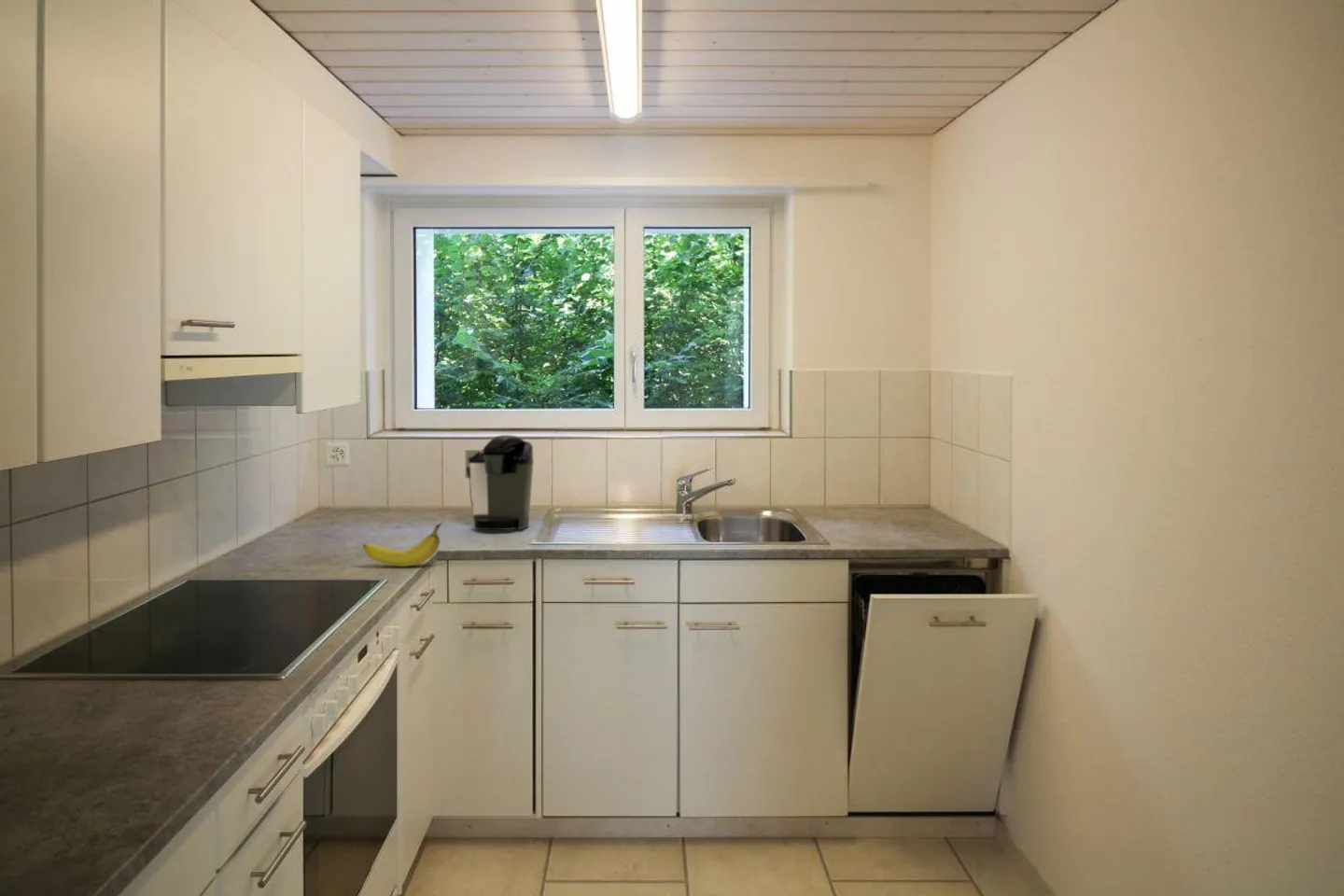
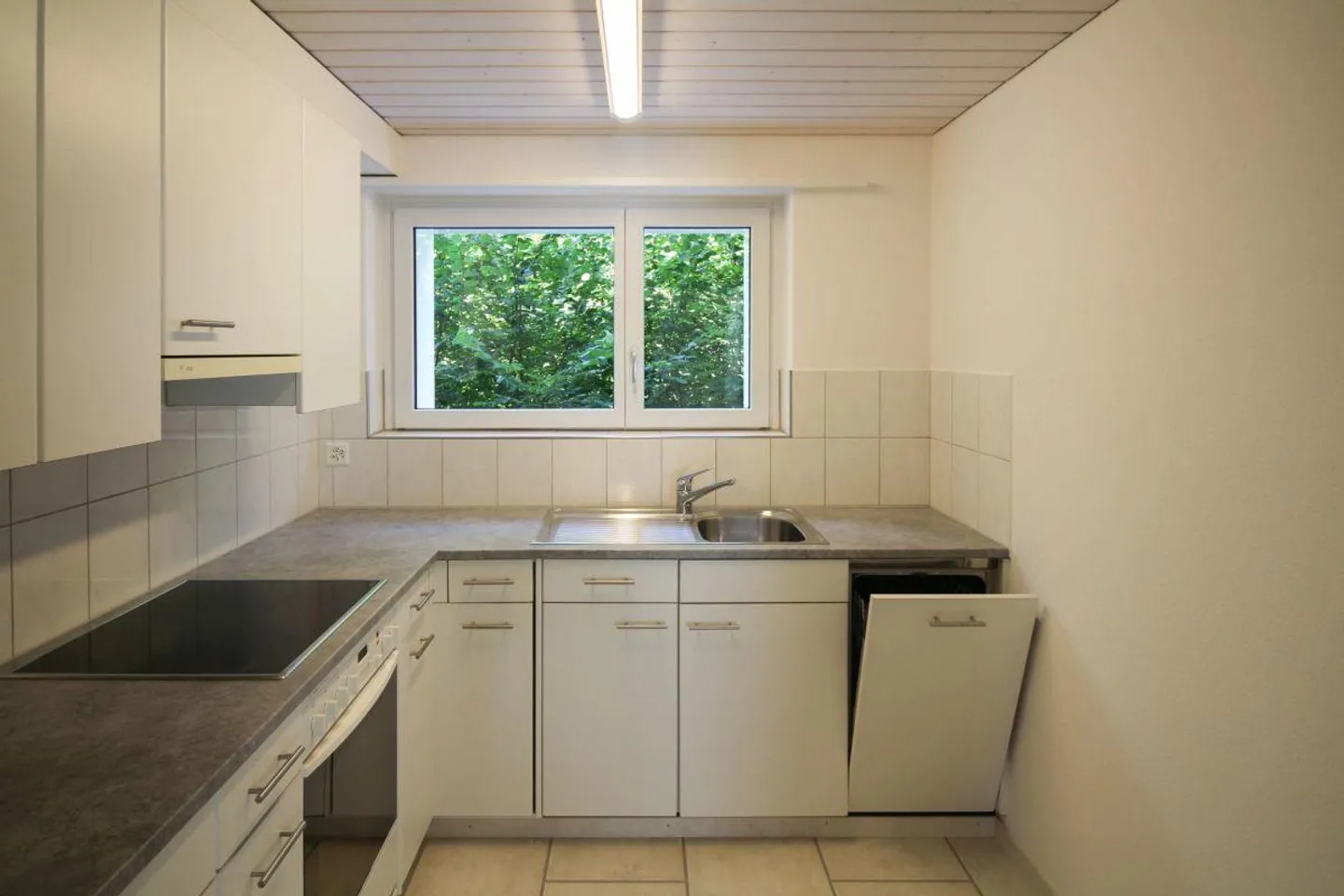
- coffee maker [465,434,535,531]
- fruit [362,522,442,567]
